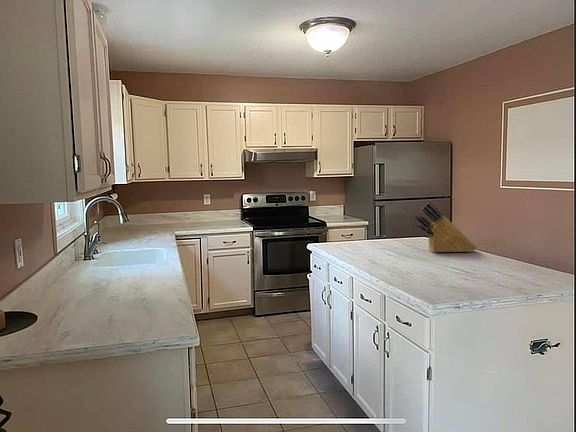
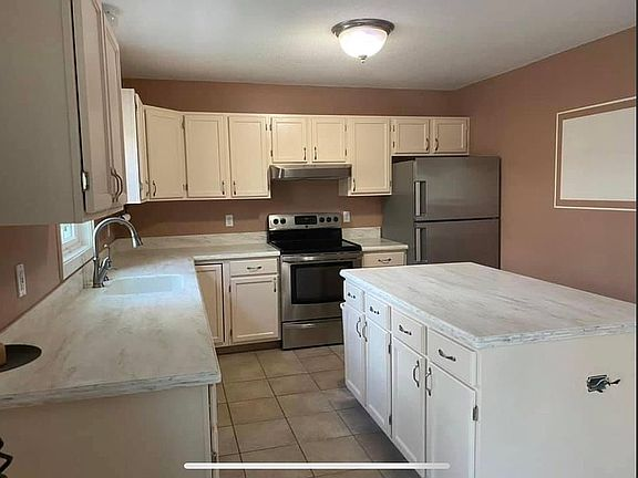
- knife block [414,201,477,254]
